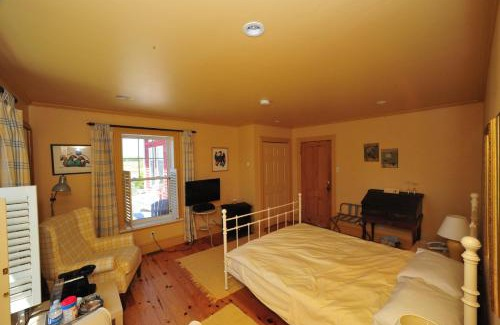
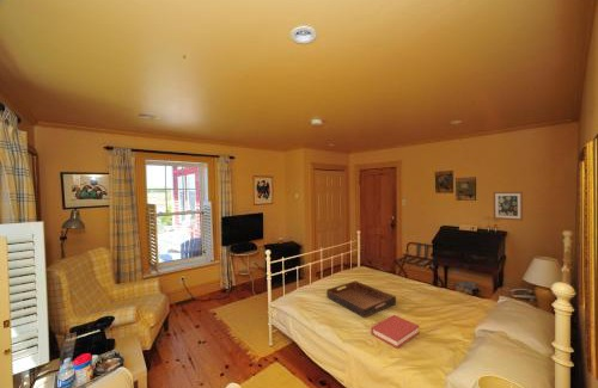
+ hardback book [370,314,421,350]
+ serving tray [325,279,397,319]
+ wall art [493,191,524,222]
